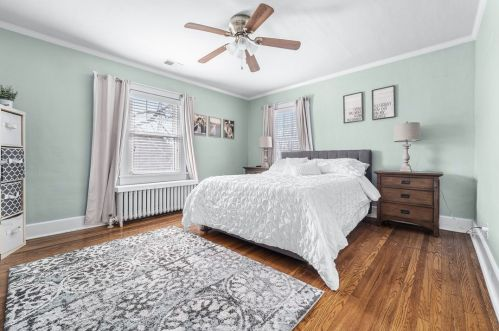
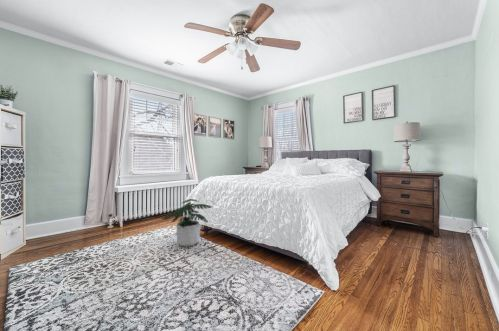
+ potted plant [160,198,213,247]
